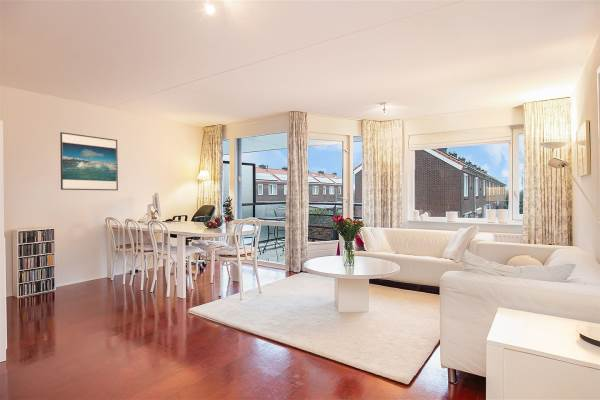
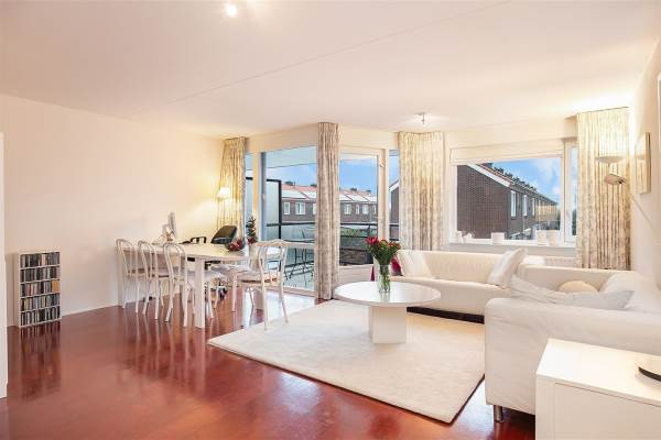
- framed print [59,131,119,191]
